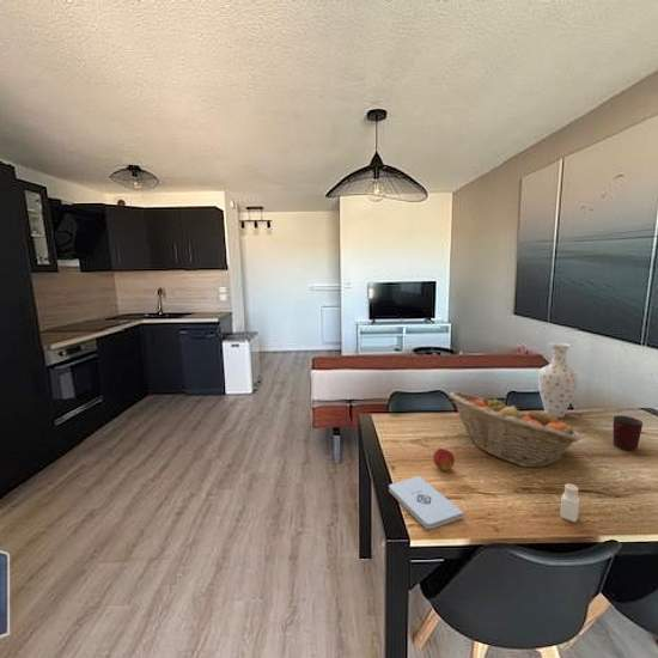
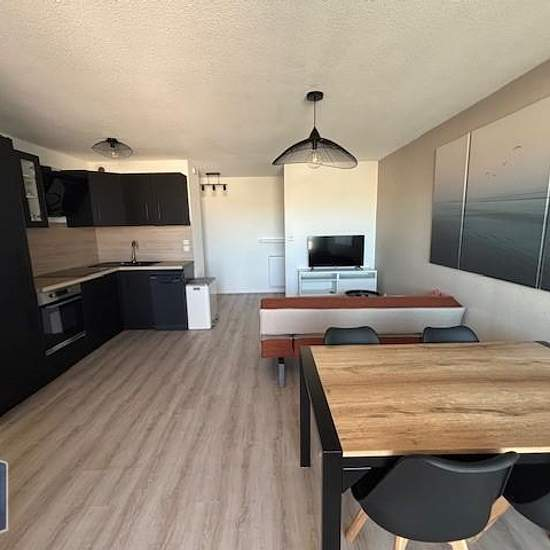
- pepper shaker [559,482,580,523]
- notepad [388,475,464,530]
- peach [432,447,456,471]
- vase [537,341,579,419]
- mug [613,415,644,452]
- fruit basket [447,390,583,469]
